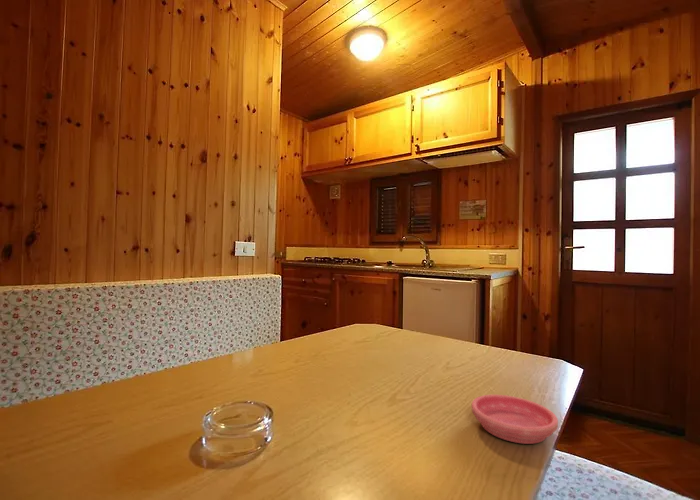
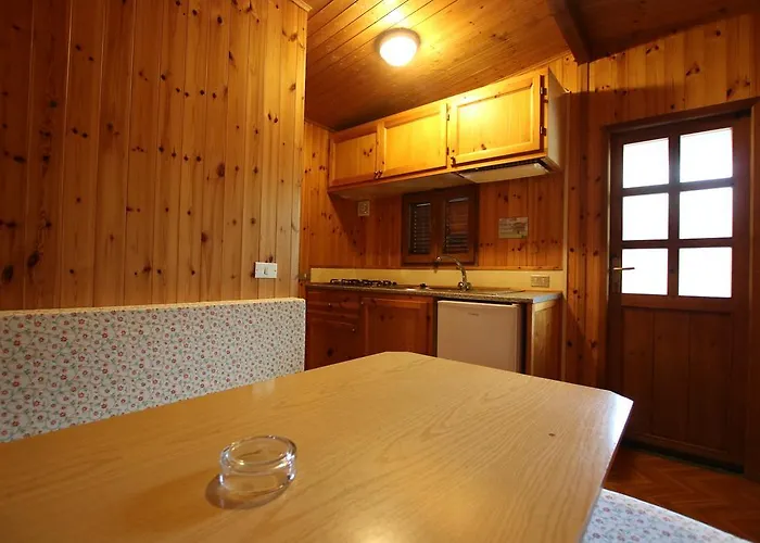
- saucer [471,394,559,445]
